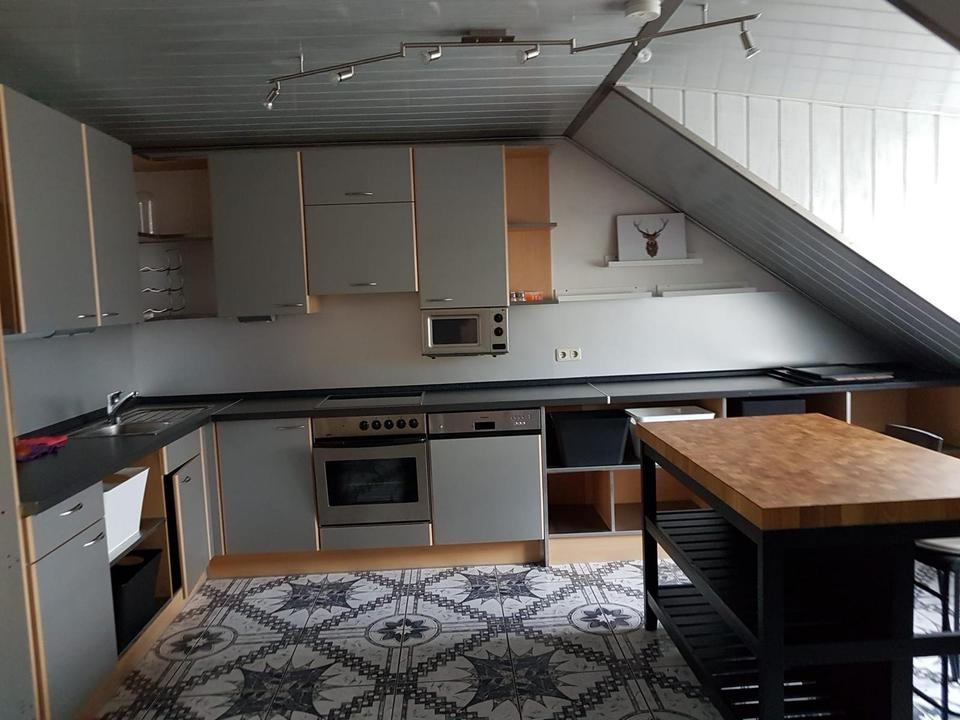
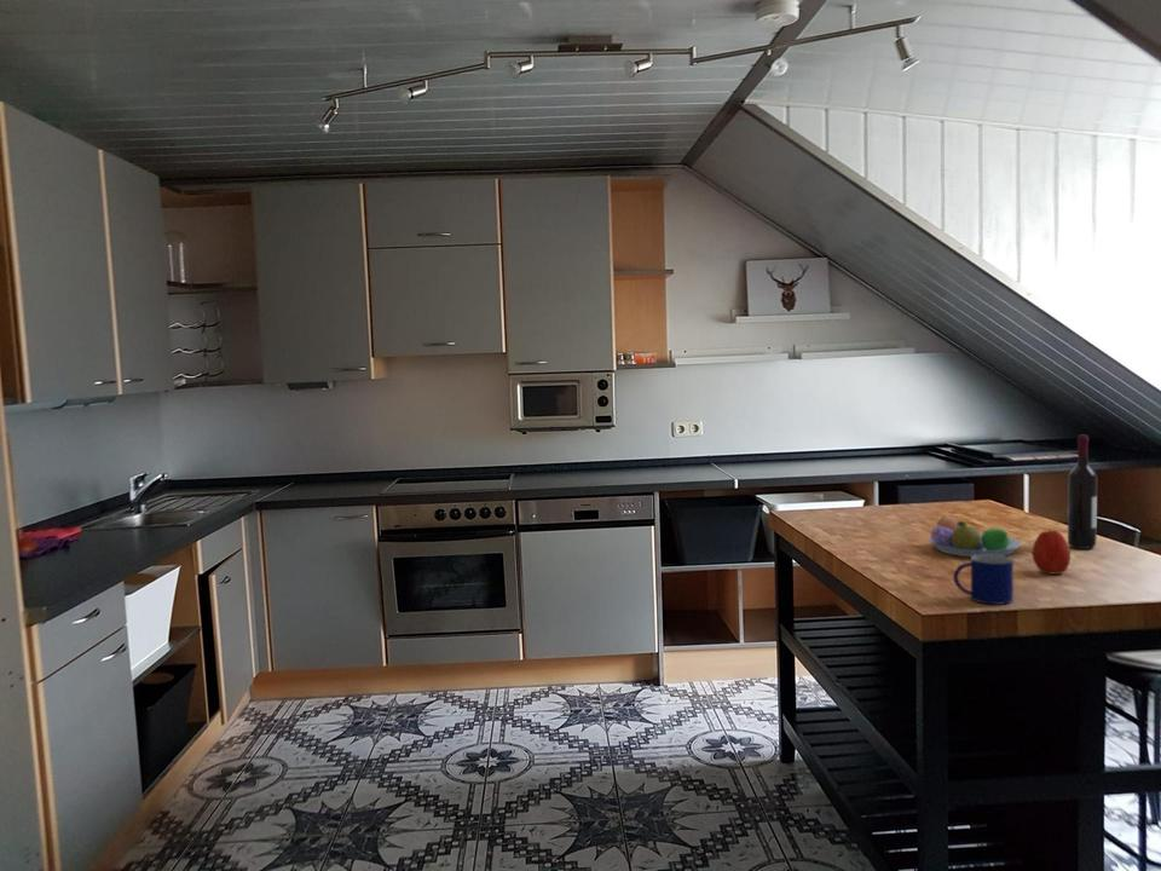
+ fruit bowl [928,515,1023,558]
+ mug [952,554,1015,606]
+ wine bottle [1067,434,1098,550]
+ apple [1030,529,1072,575]
